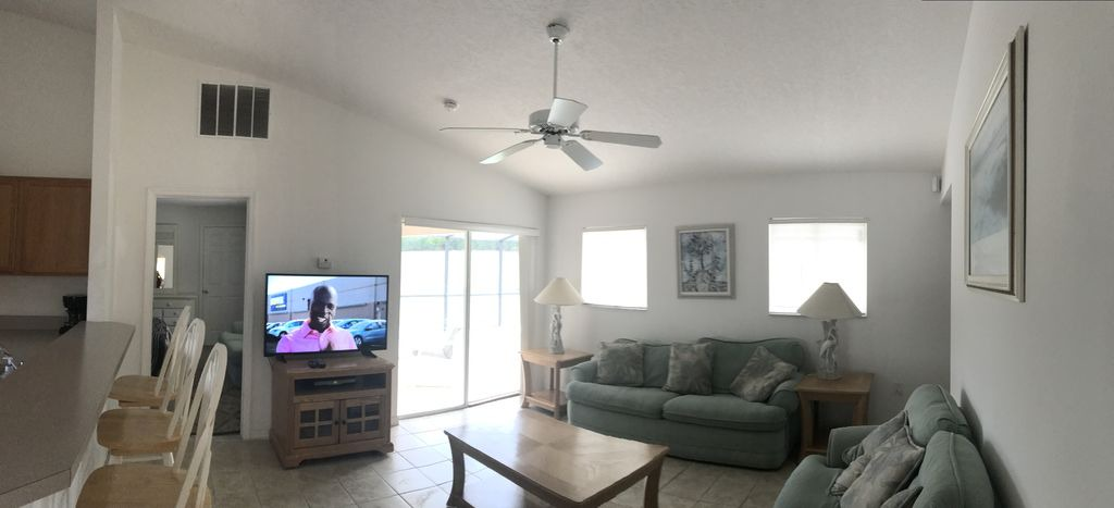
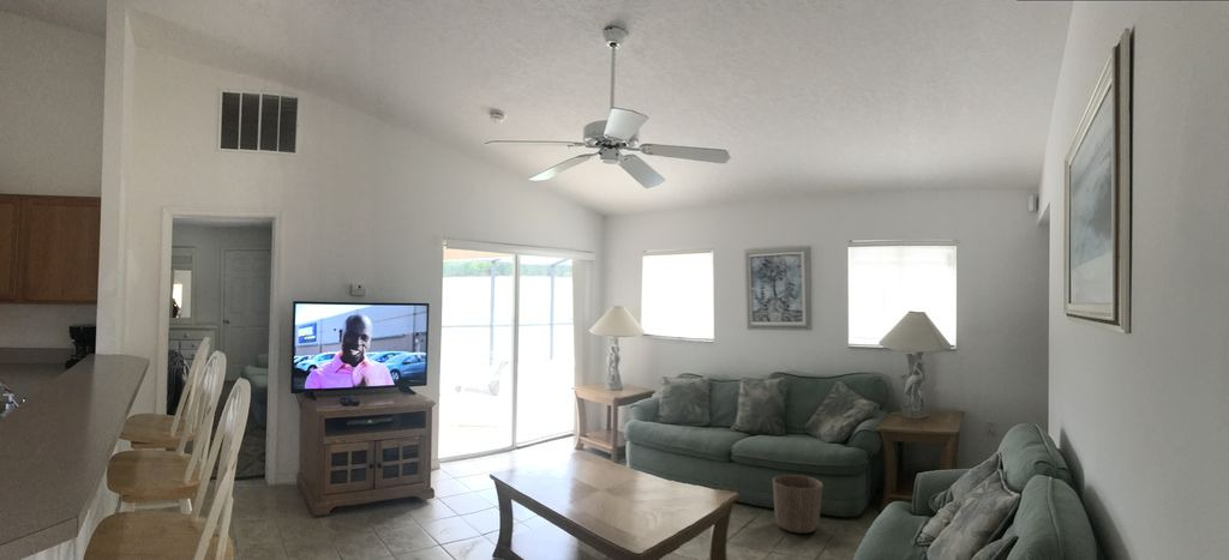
+ waste basket [772,474,825,535]
